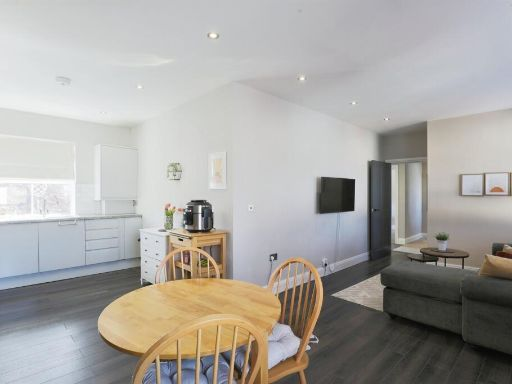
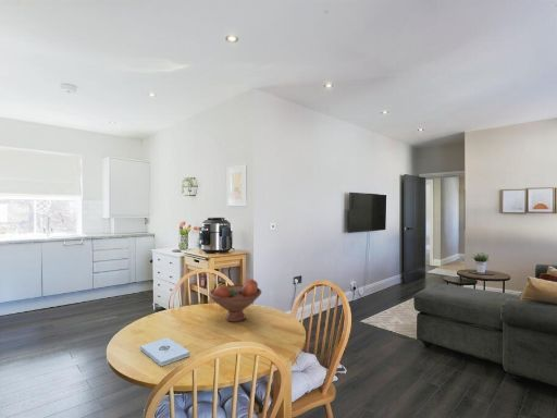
+ fruit bowl [208,278,262,323]
+ notepad [139,337,190,367]
